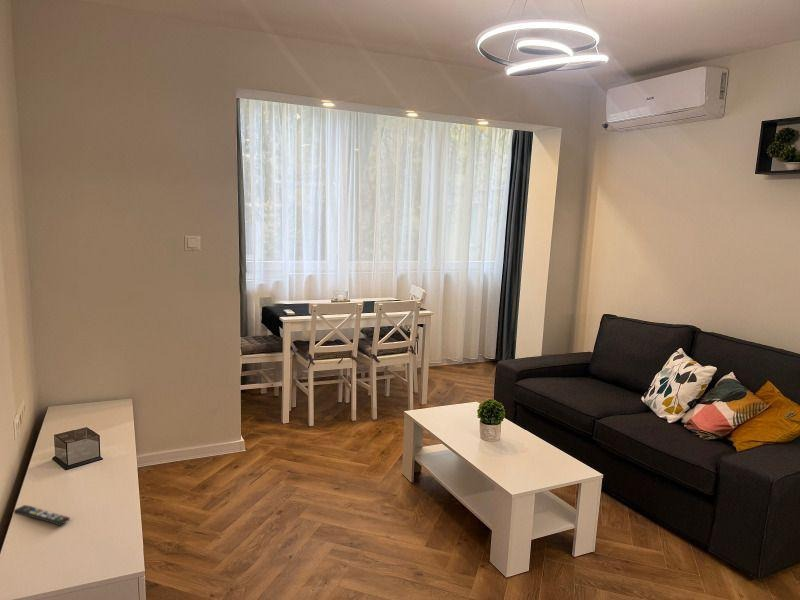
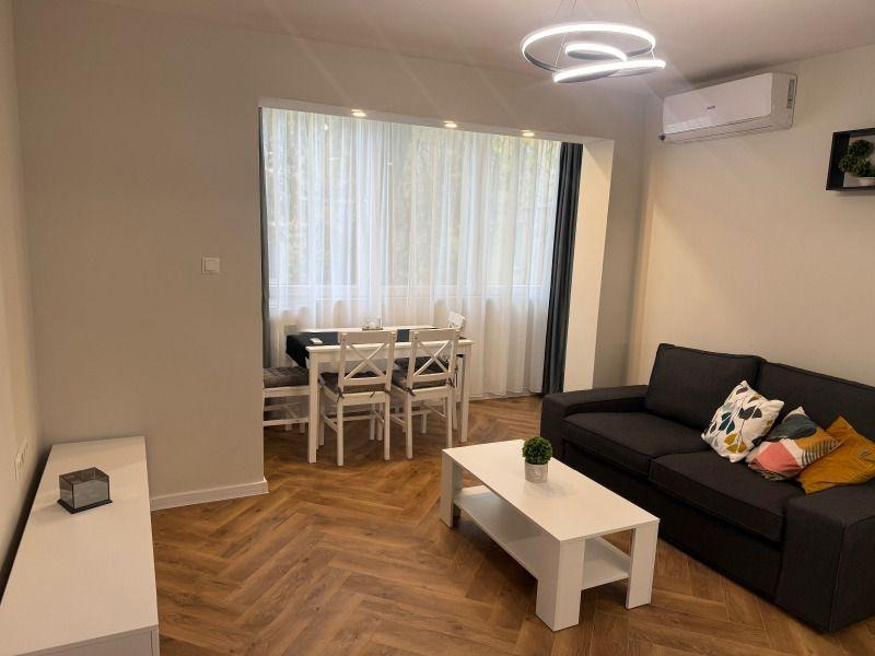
- remote control [13,504,71,527]
